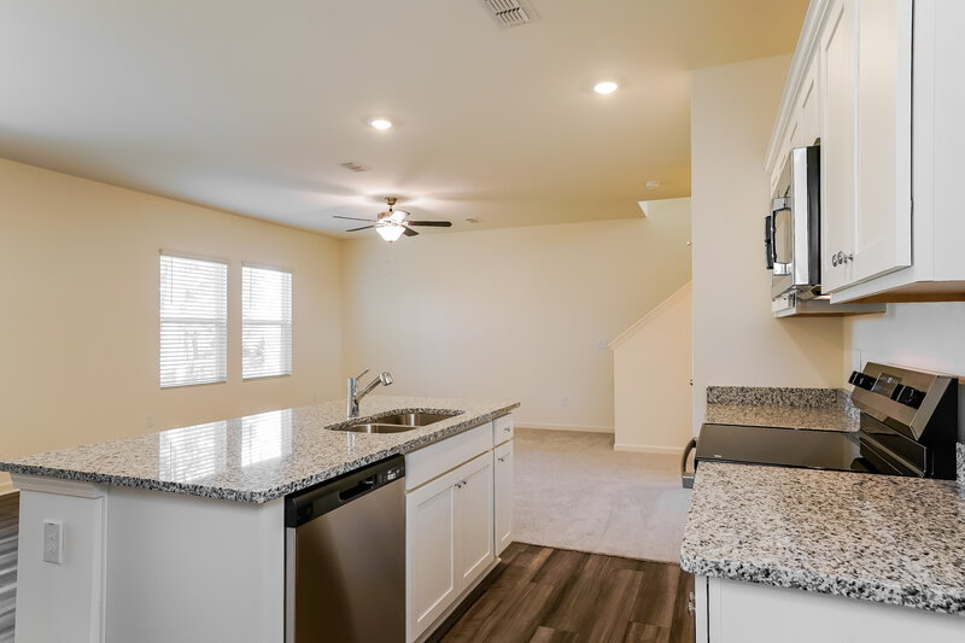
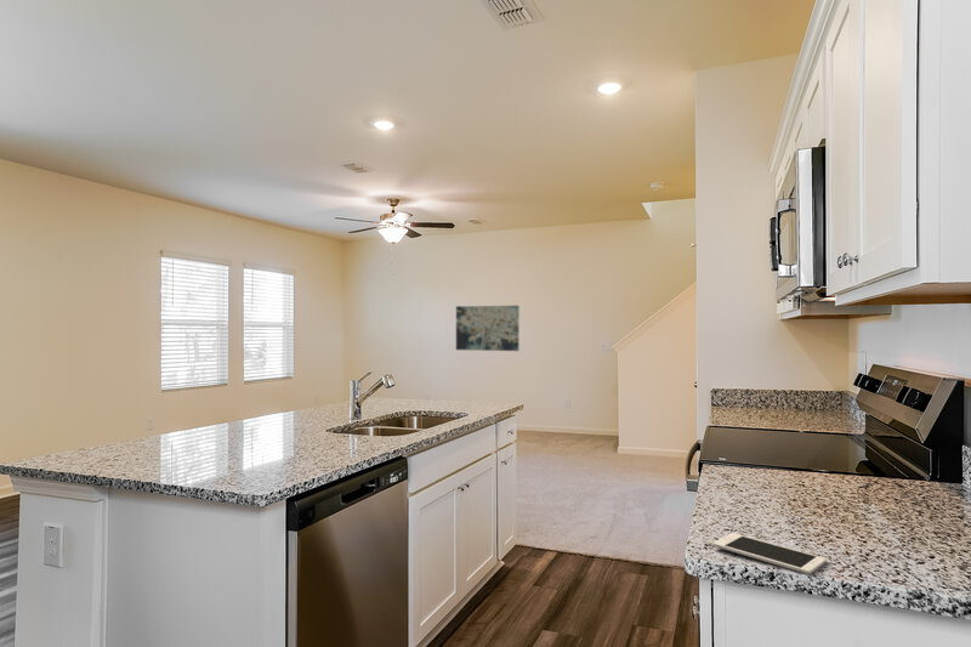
+ cell phone [711,532,828,575]
+ wall art [455,305,521,352]
